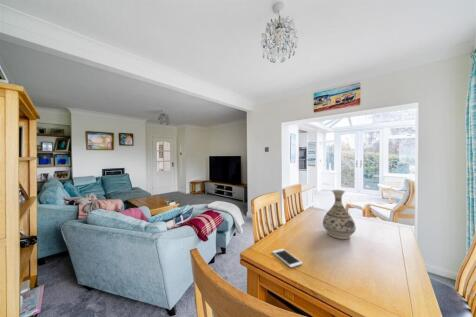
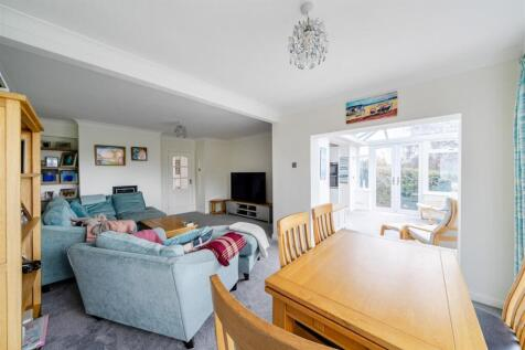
- vase [322,189,357,240]
- cell phone [271,248,304,268]
